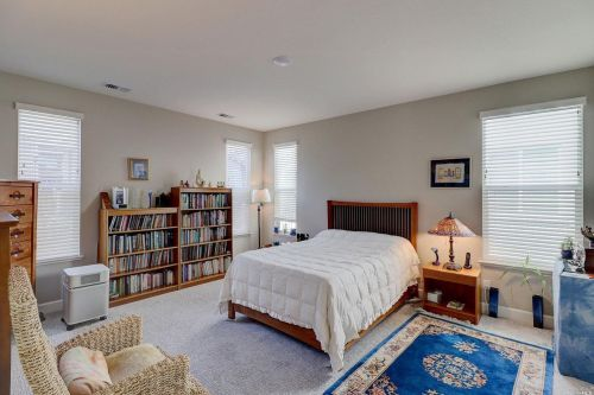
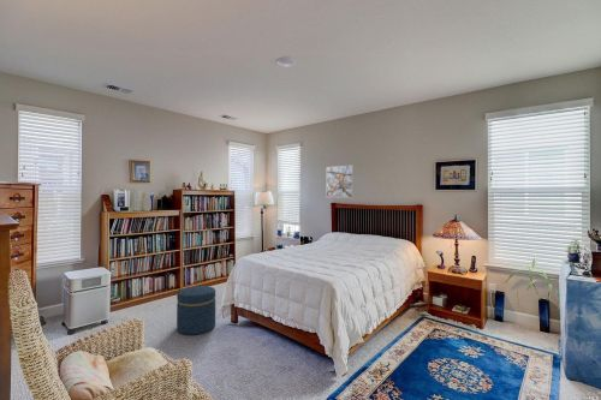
+ ottoman [175,285,216,336]
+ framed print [325,165,355,198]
